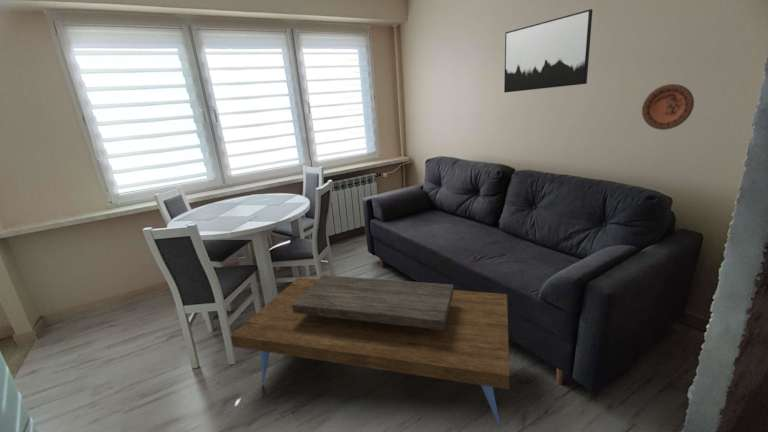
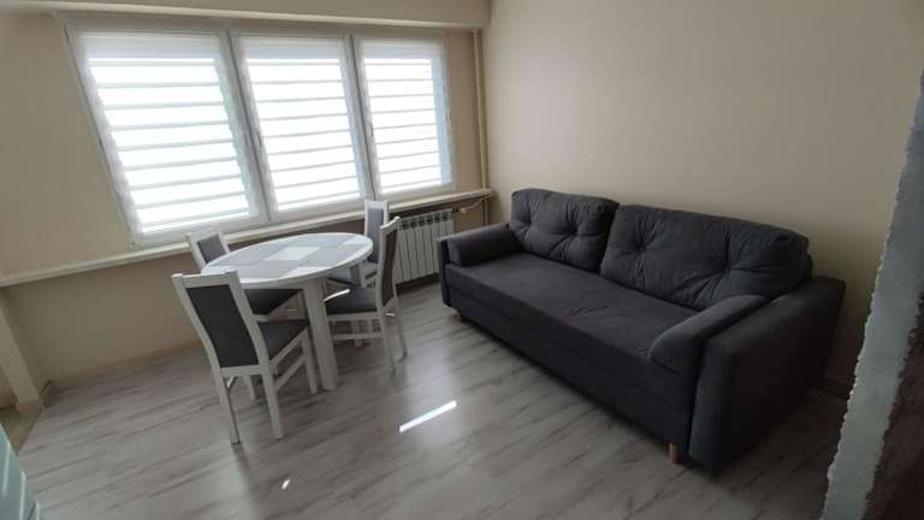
- decorative plate [641,83,695,131]
- coffee table [230,274,510,431]
- wall art [503,8,594,93]
